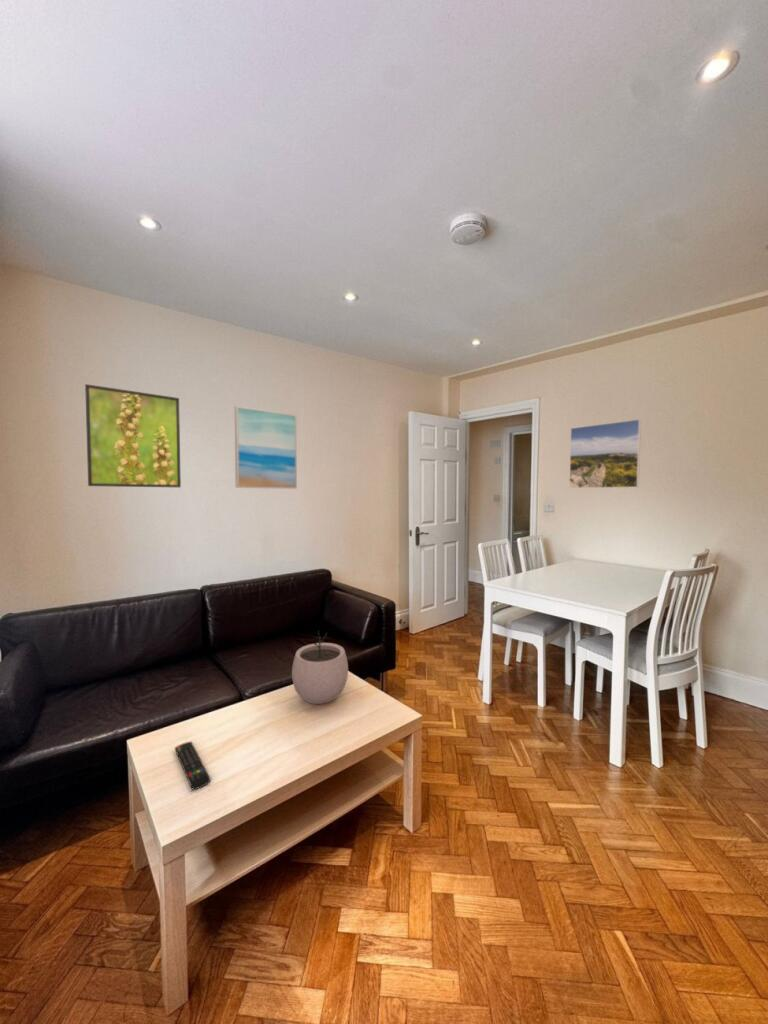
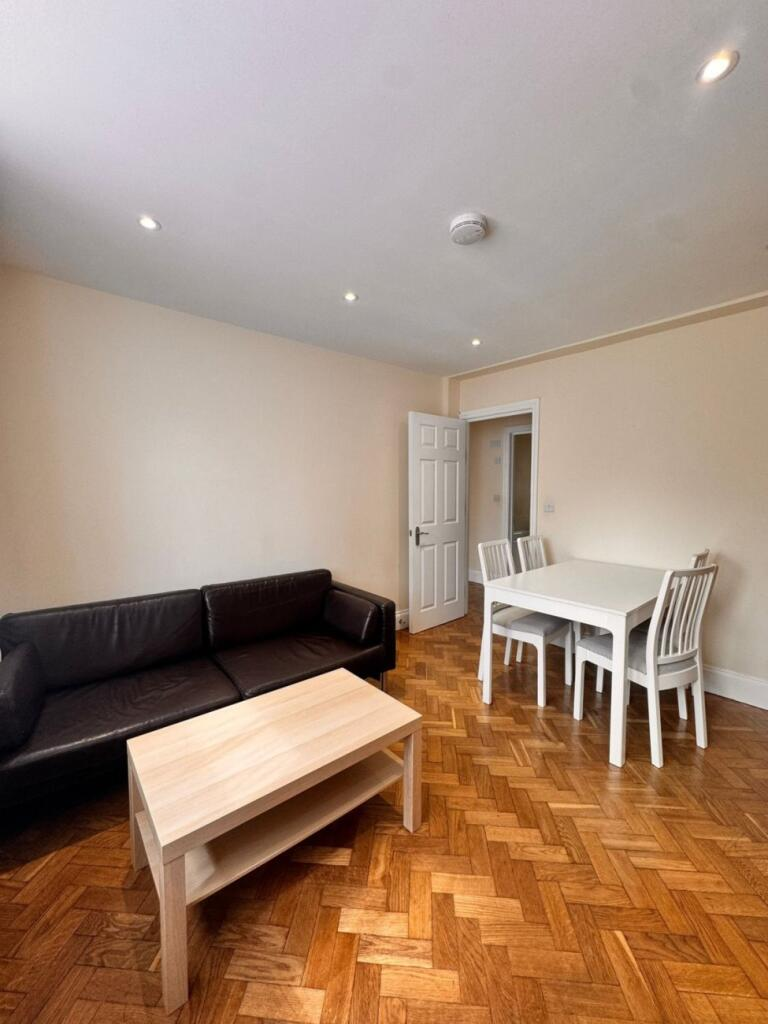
- wall art [234,405,298,490]
- remote control [174,740,212,790]
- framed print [568,418,642,489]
- plant pot [291,629,349,705]
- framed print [84,383,182,488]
